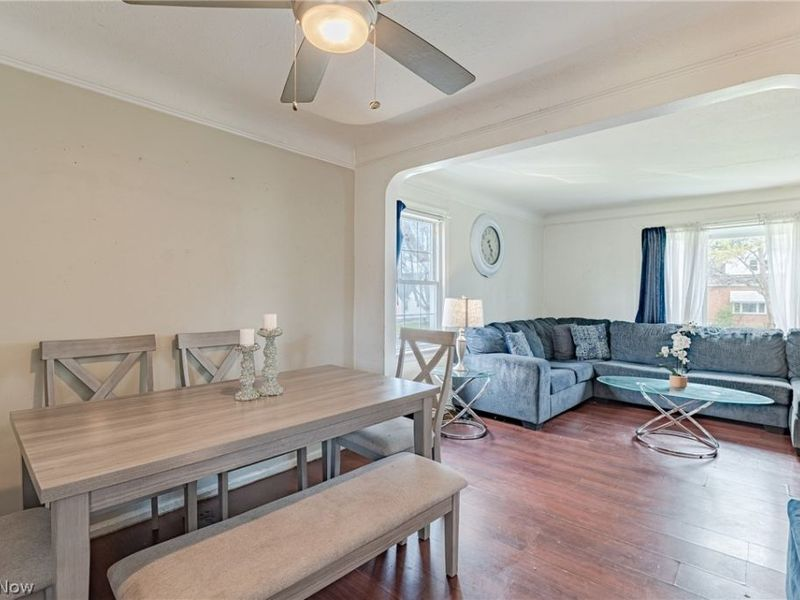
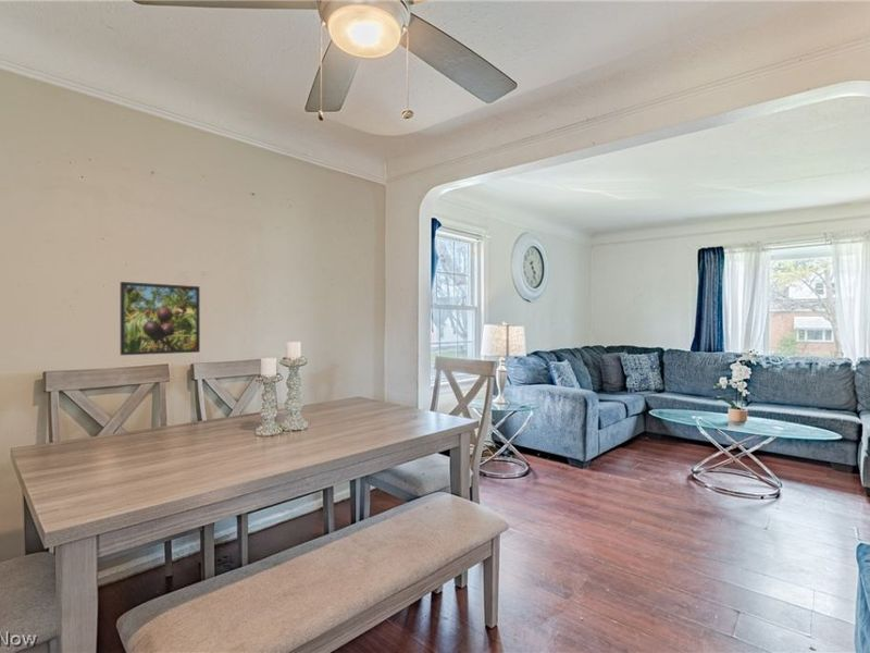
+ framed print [120,281,201,356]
